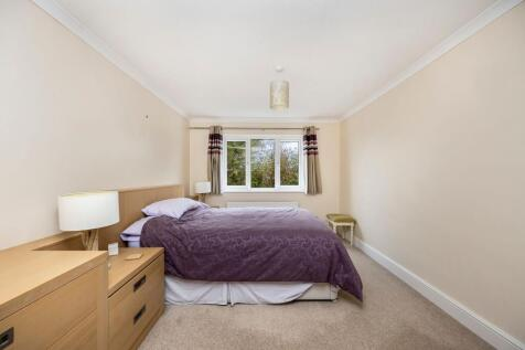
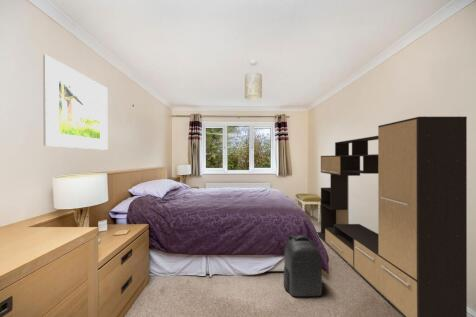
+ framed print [42,54,109,151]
+ backpack [283,234,323,297]
+ media console [316,115,468,317]
